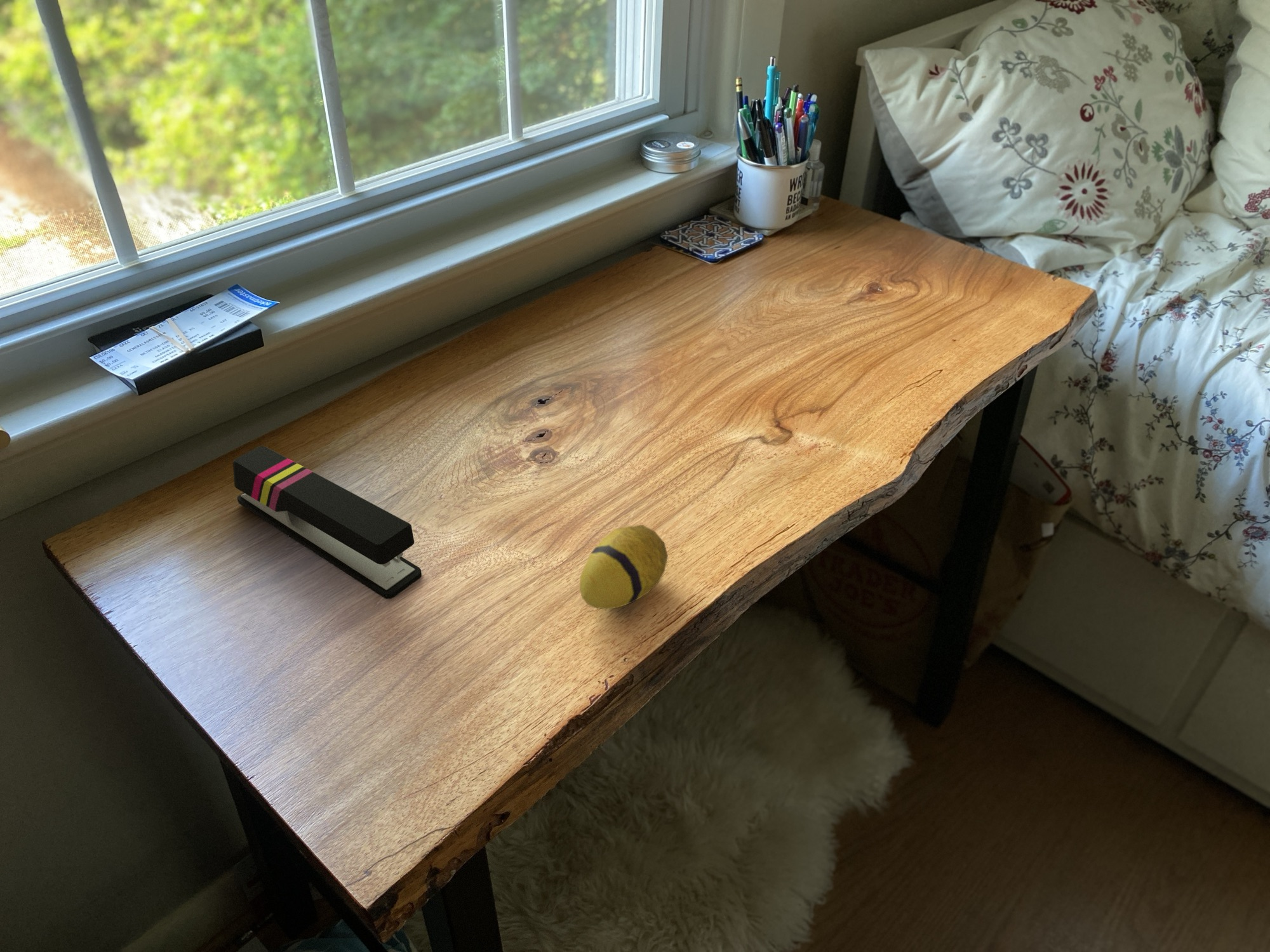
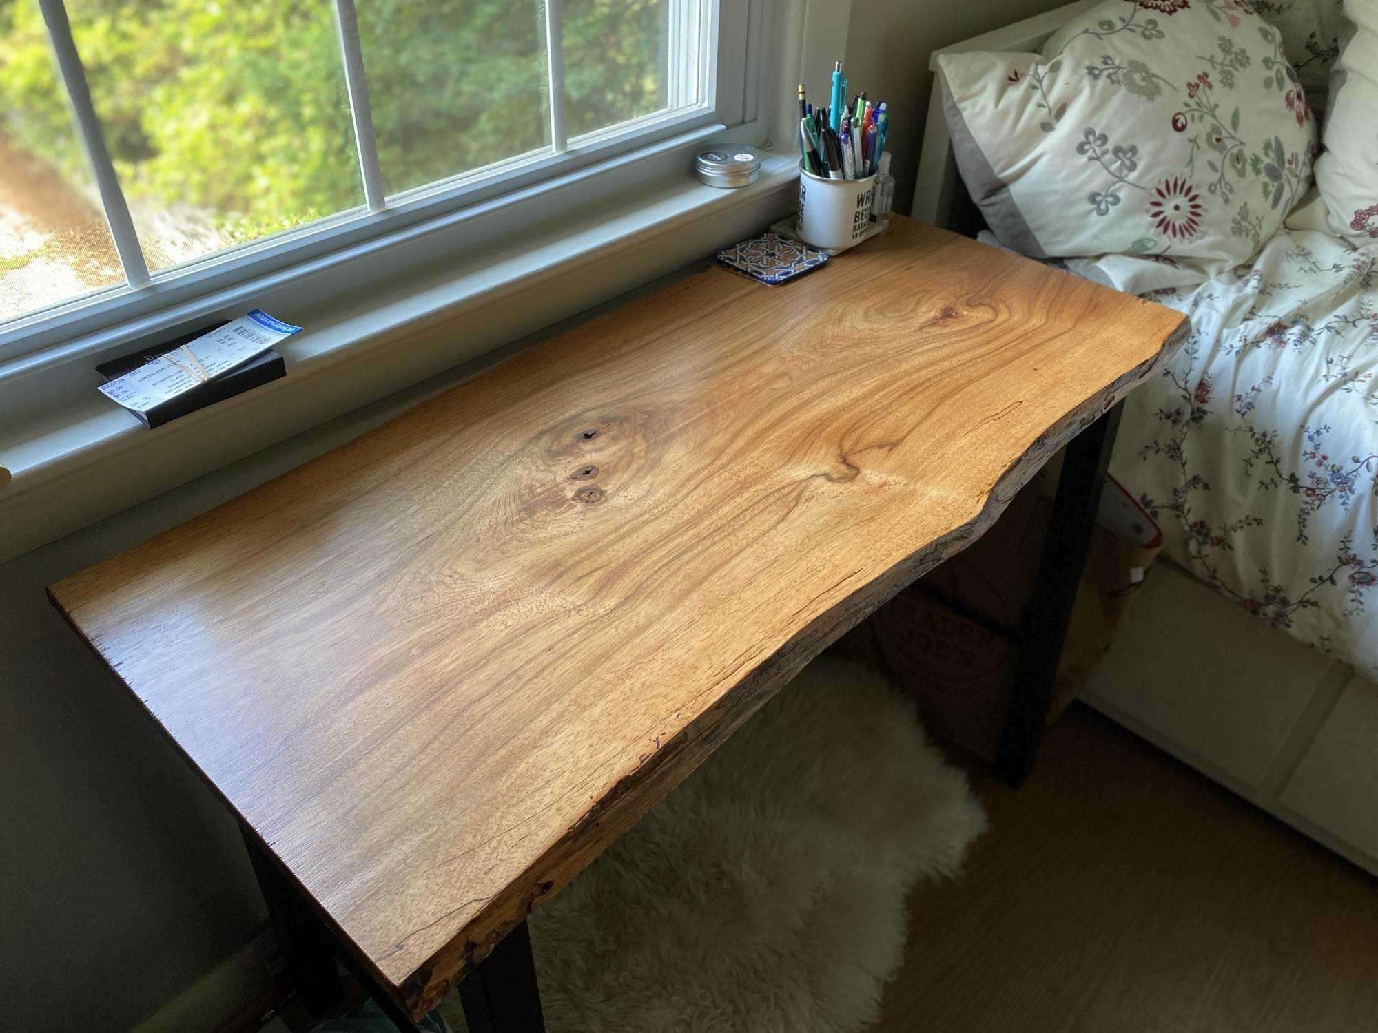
- decorative egg [579,524,669,610]
- stapler [232,446,422,599]
